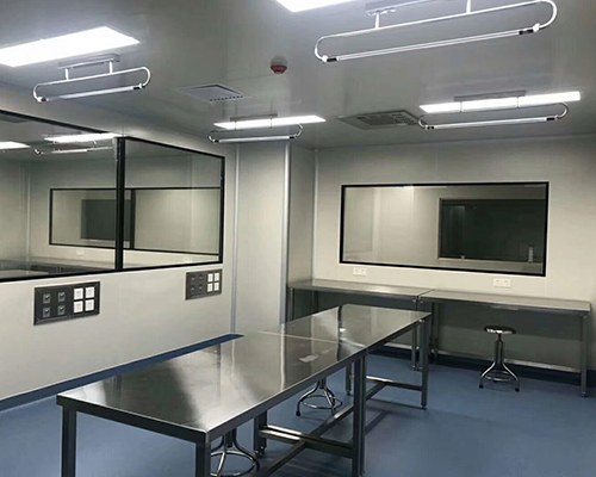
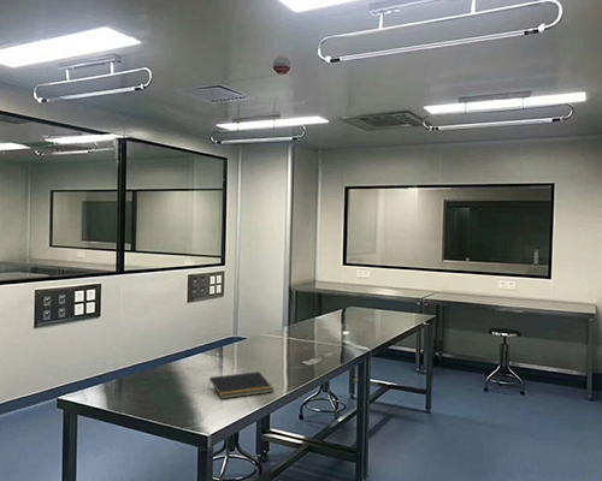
+ notepad [207,370,275,400]
